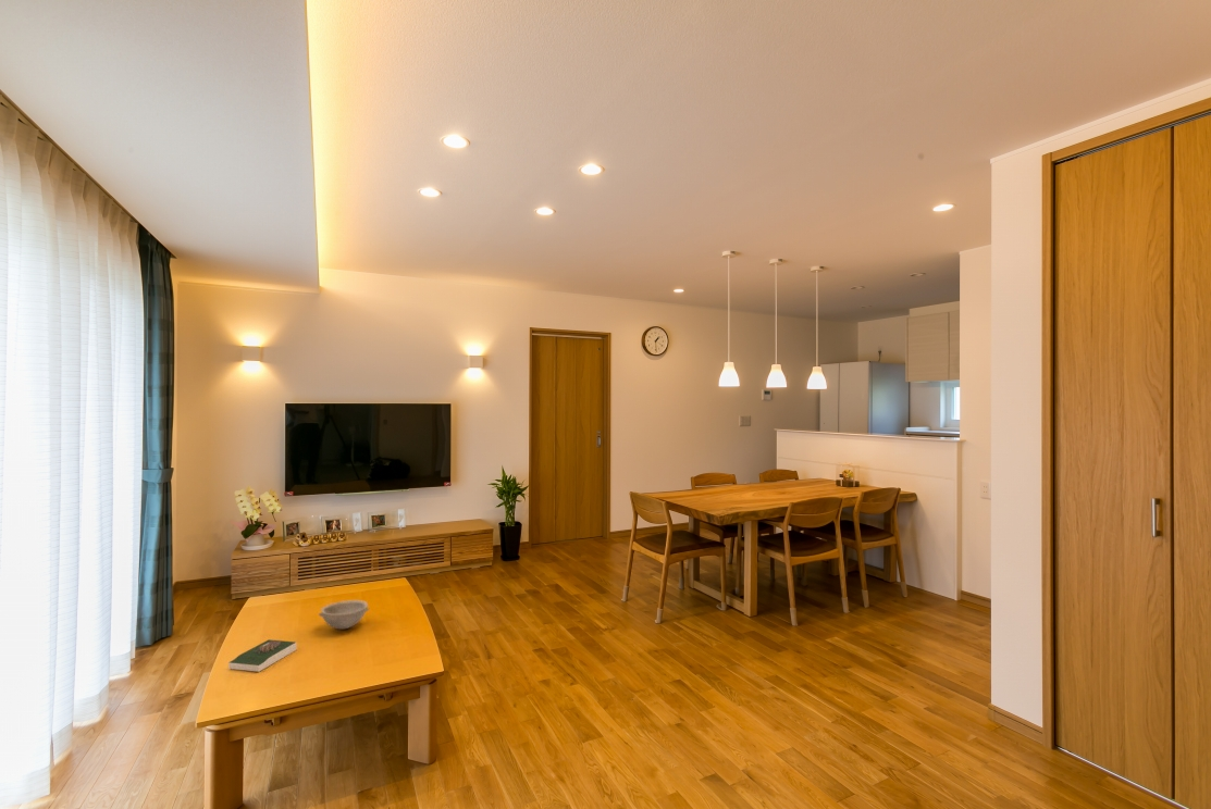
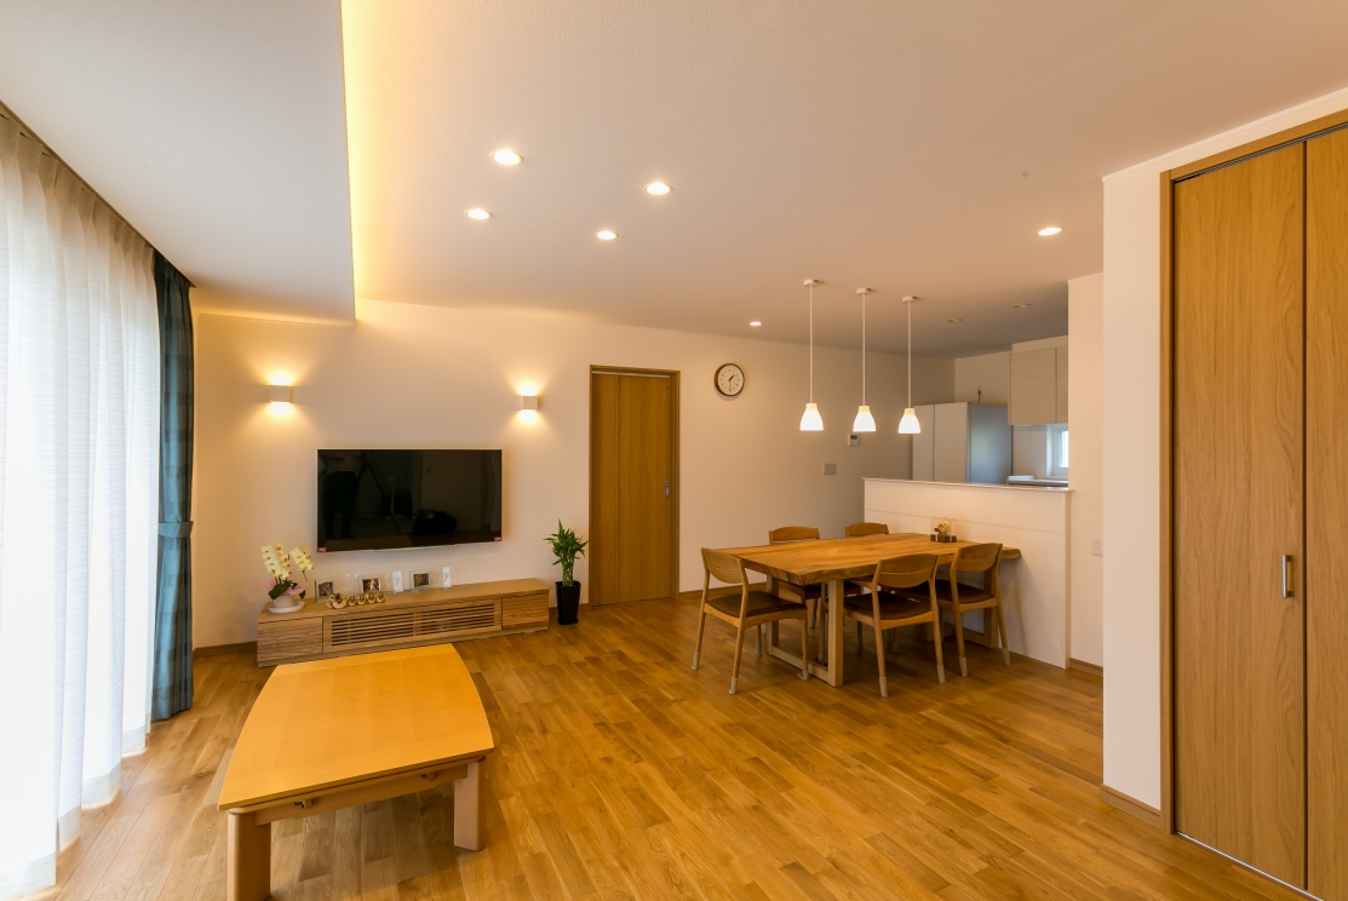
- bowl [318,599,370,631]
- book [227,638,298,673]
